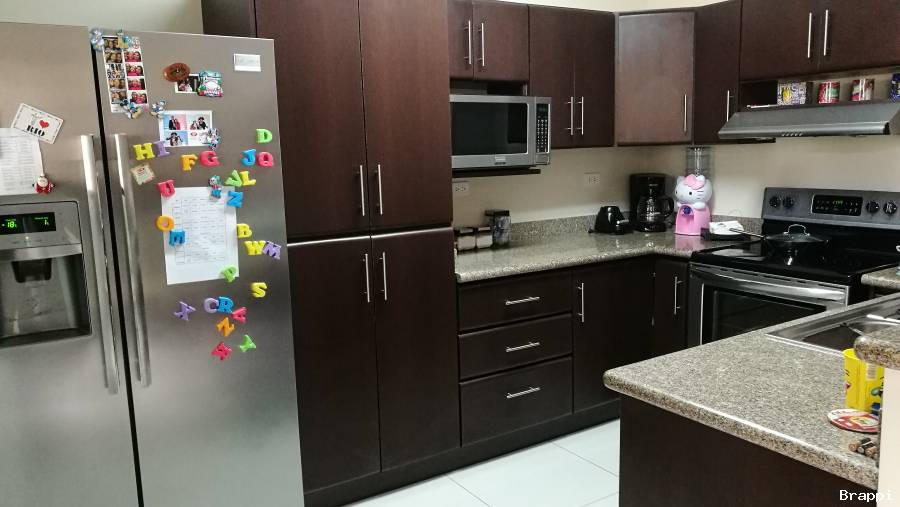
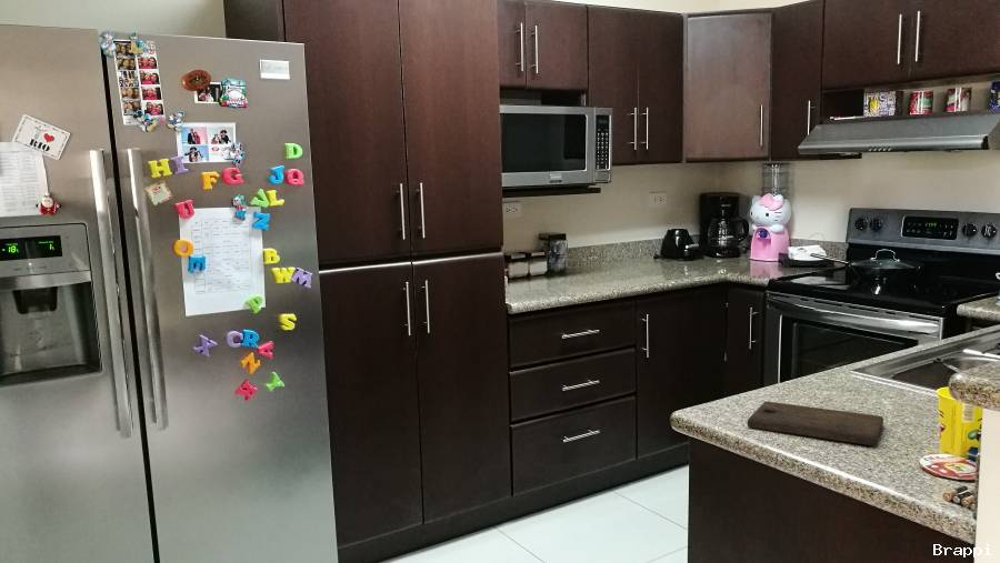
+ cutting board [747,401,884,446]
